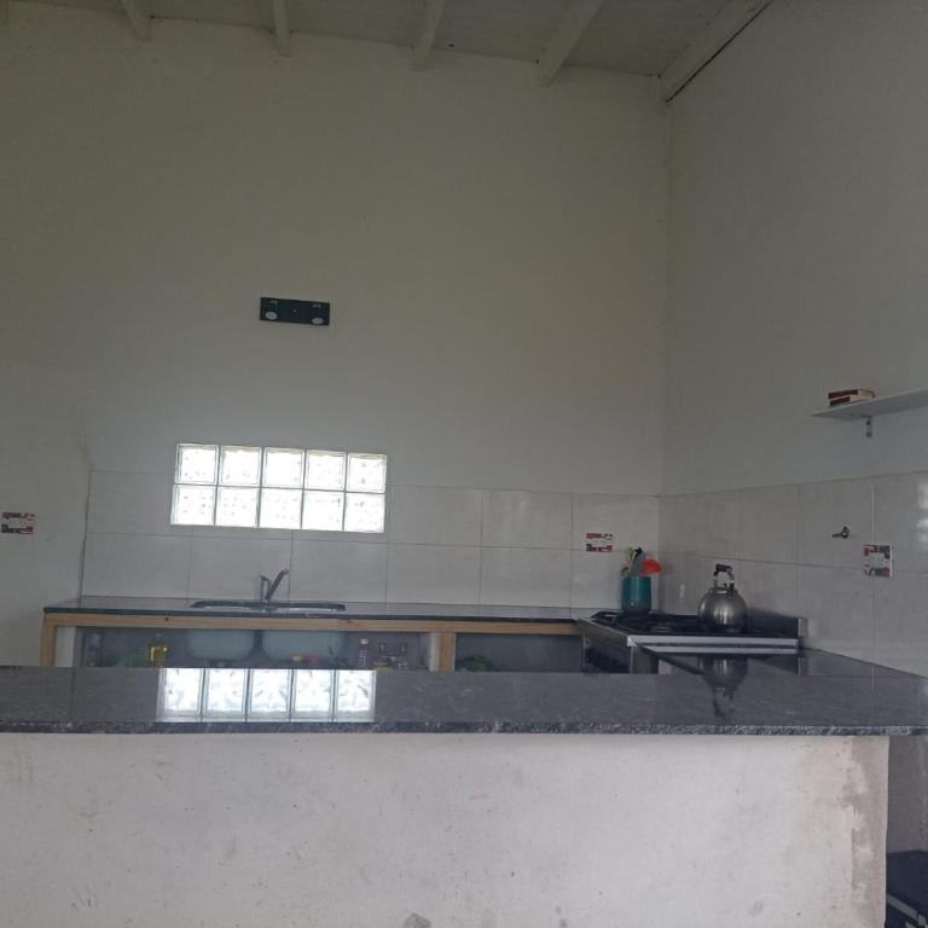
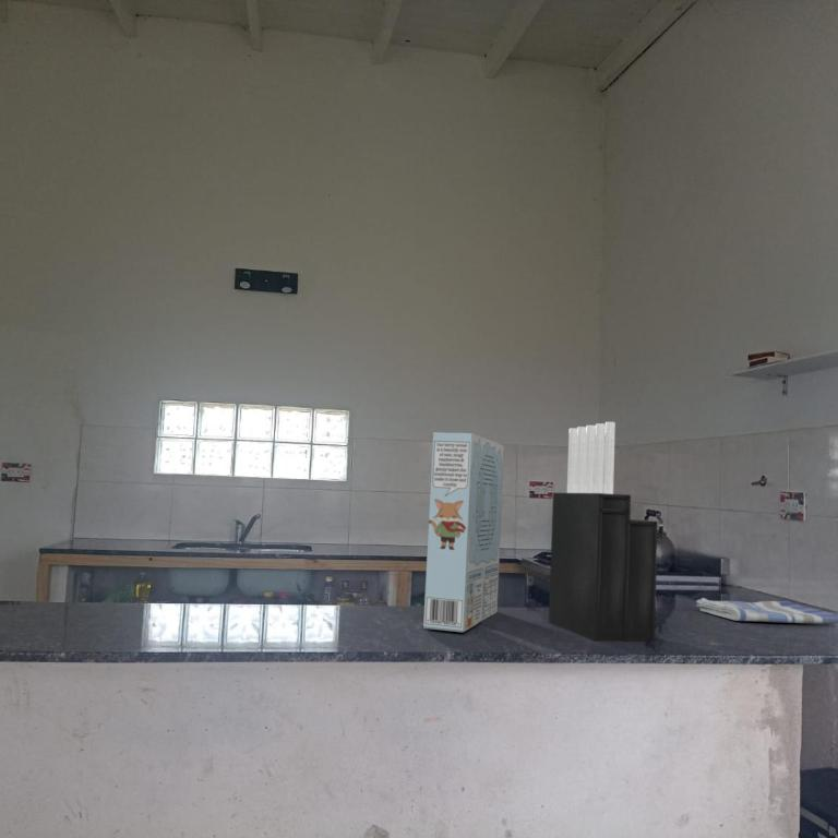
+ knife block [548,421,659,643]
+ cereal box [422,431,505,633]
+ dish towel [695,597,838,625]
